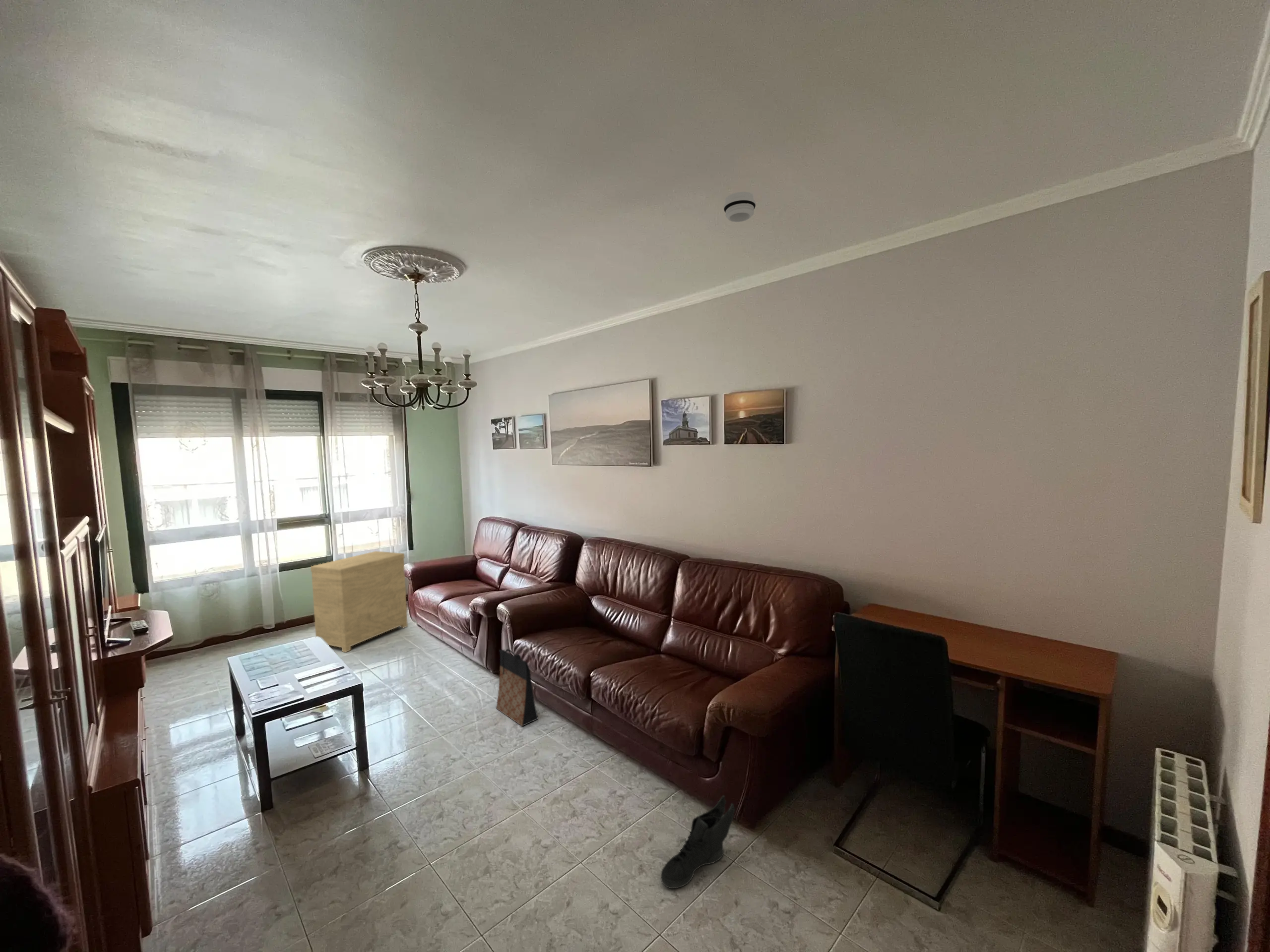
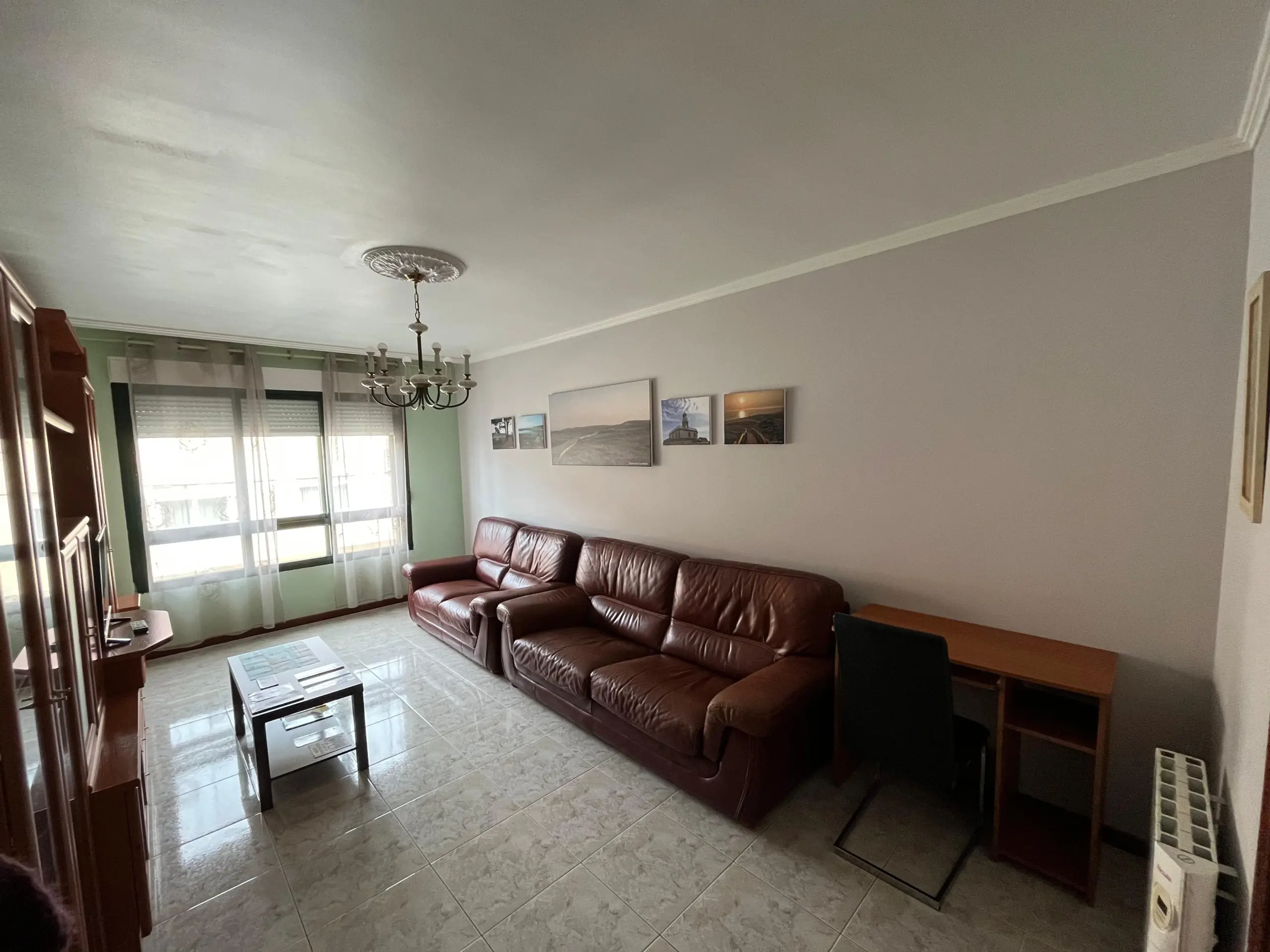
- bag [496,648,539,727]
- smoke detector [723,191,757,223]
- side table [310,550,408,653]
- sneaker [660,795,735,889]
